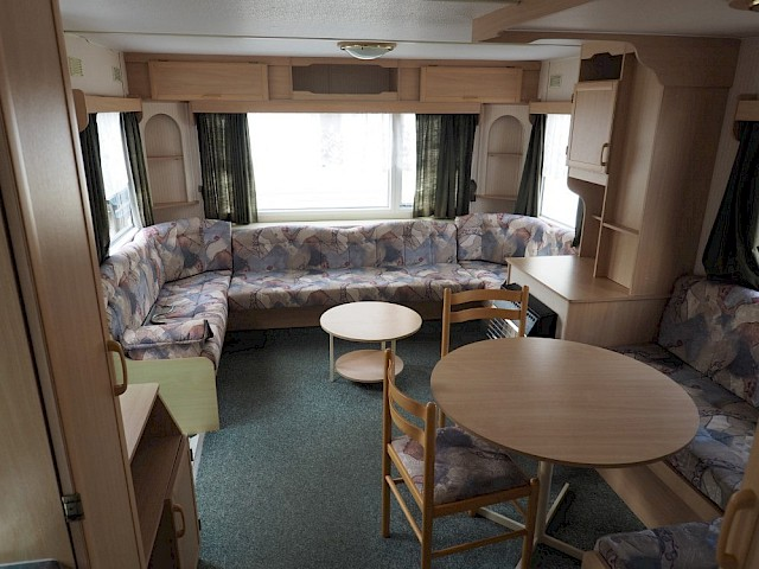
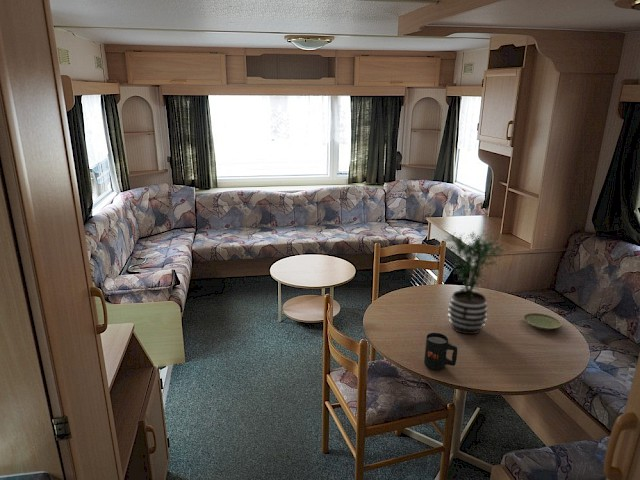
+ potted plant [434,229,511,335]
+ mug [423,332,458,371]
+ plate [522,312,562,330]
